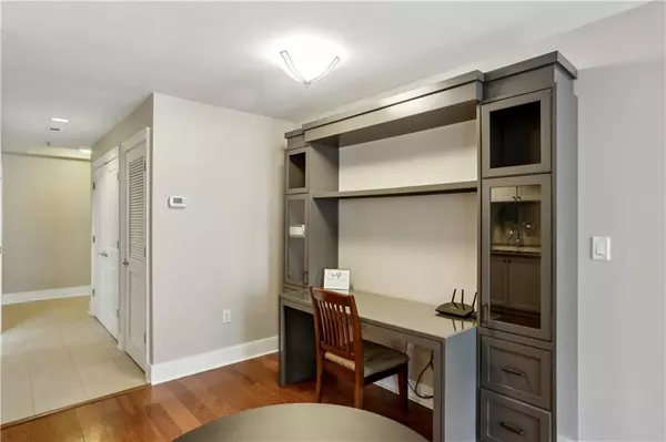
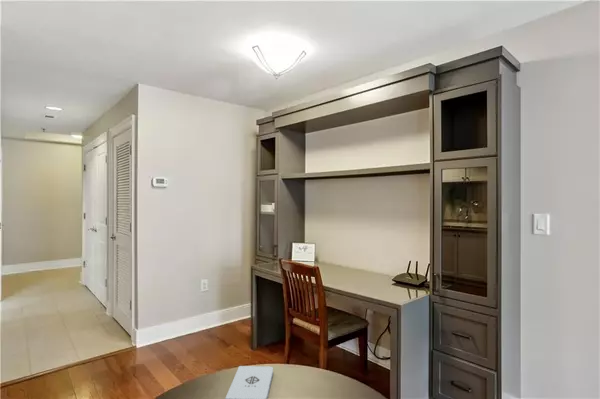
+ notepad [224,365,274,399]
